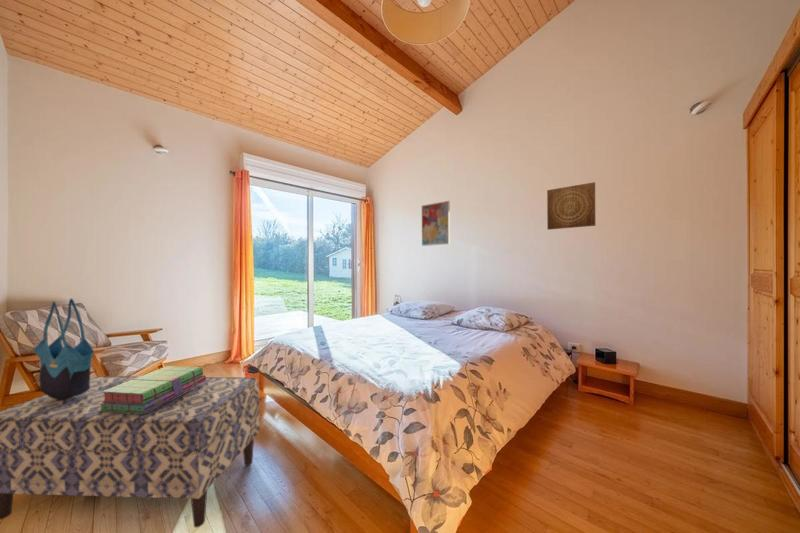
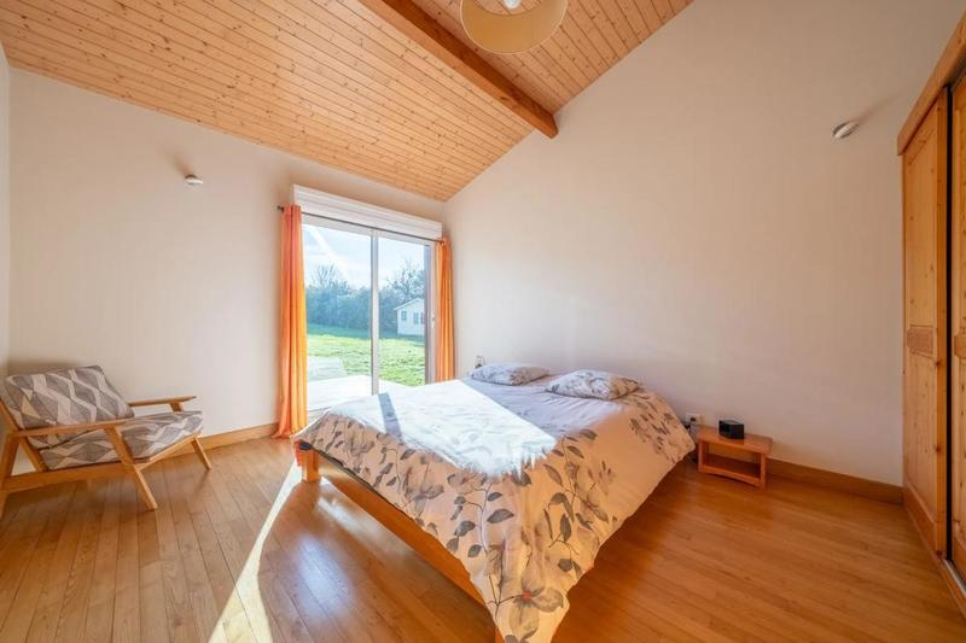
- stack of books [98,365,207,413]
- bench [0,375,260,528]
- wall art [546,181,596,231]
- tote bag [32,297,95,400]
- wall art [421,200,451,247]
